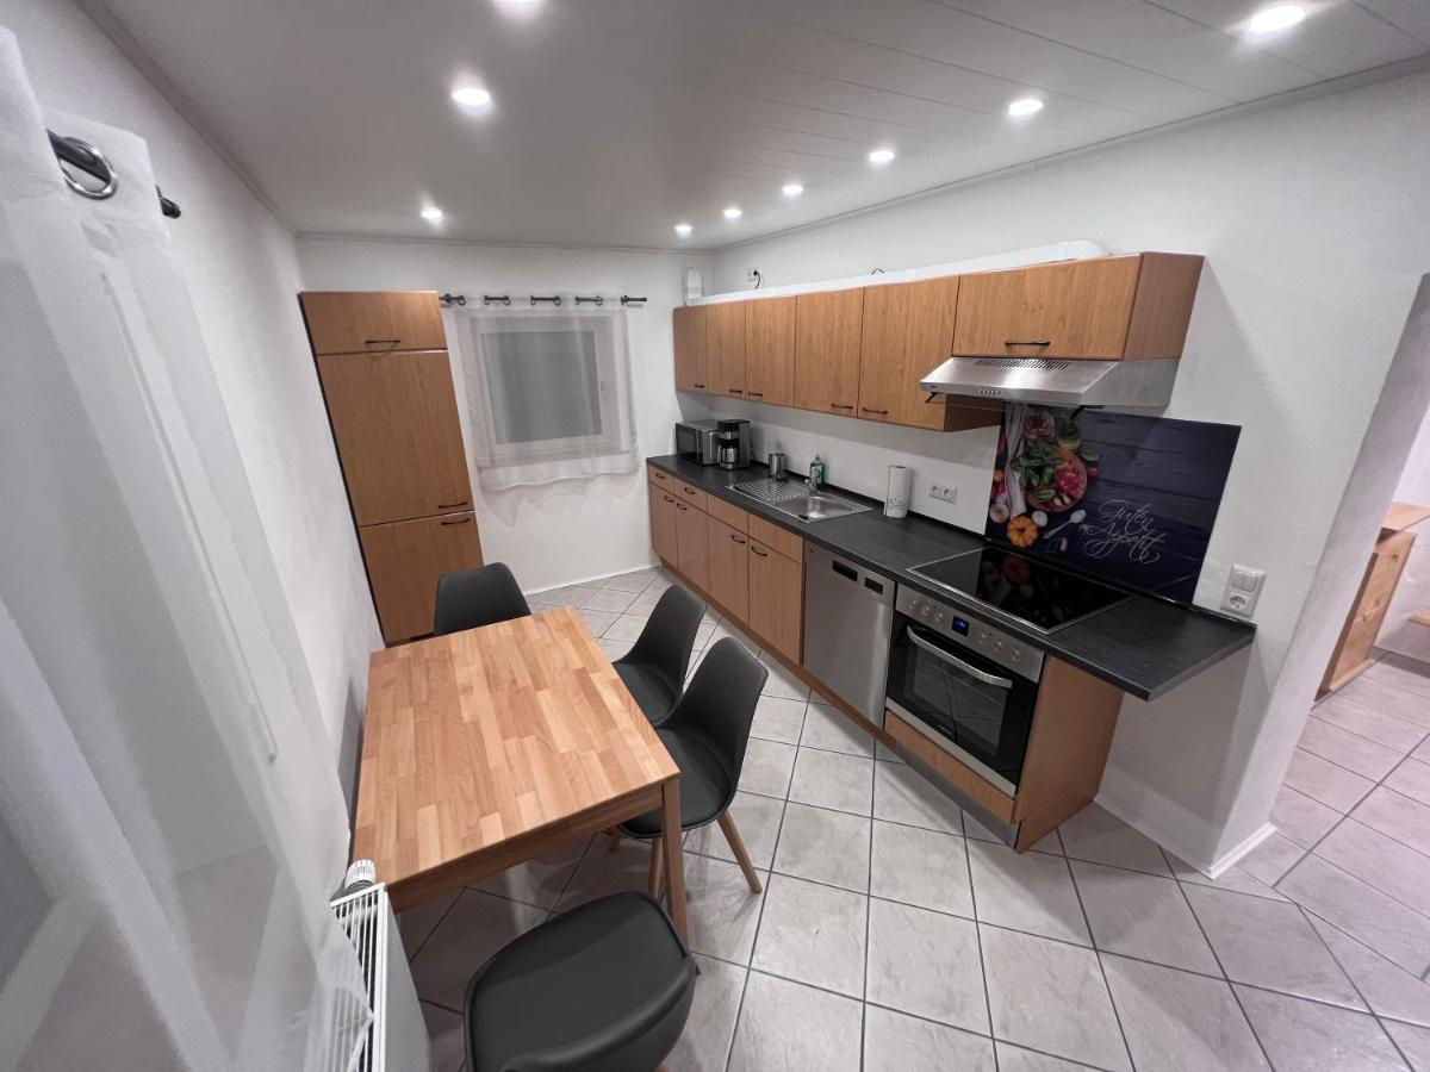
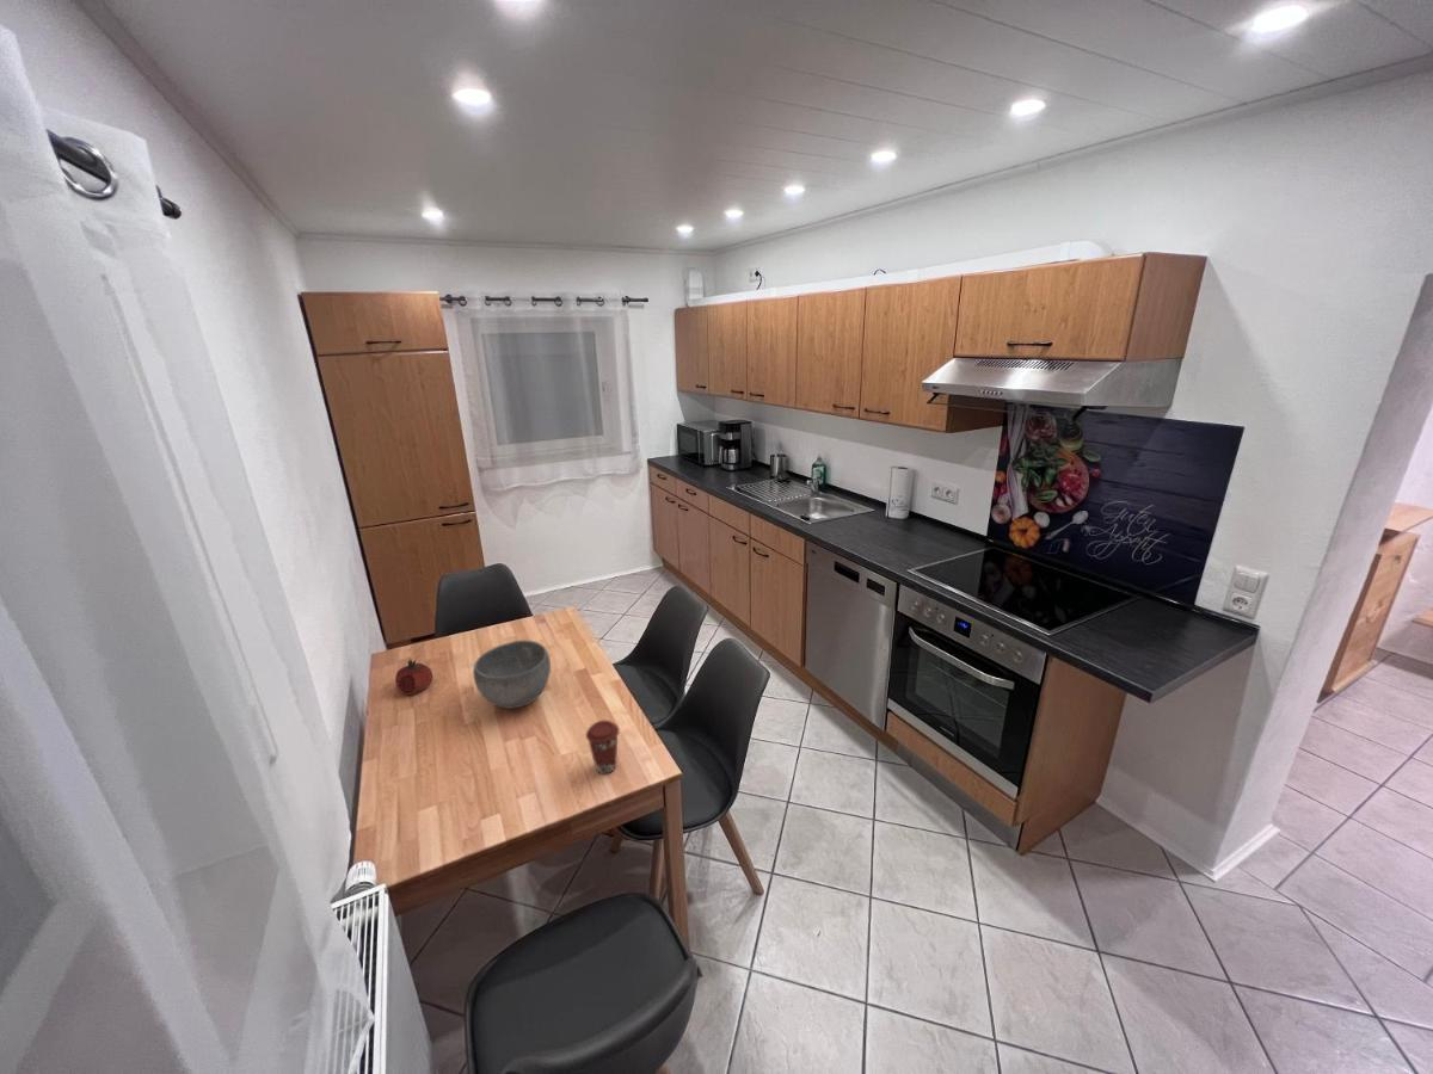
+ fruit [394,659,435,696]
+ coffee cup [585,720,621,774]
+ bowl [472,640,552,710]
